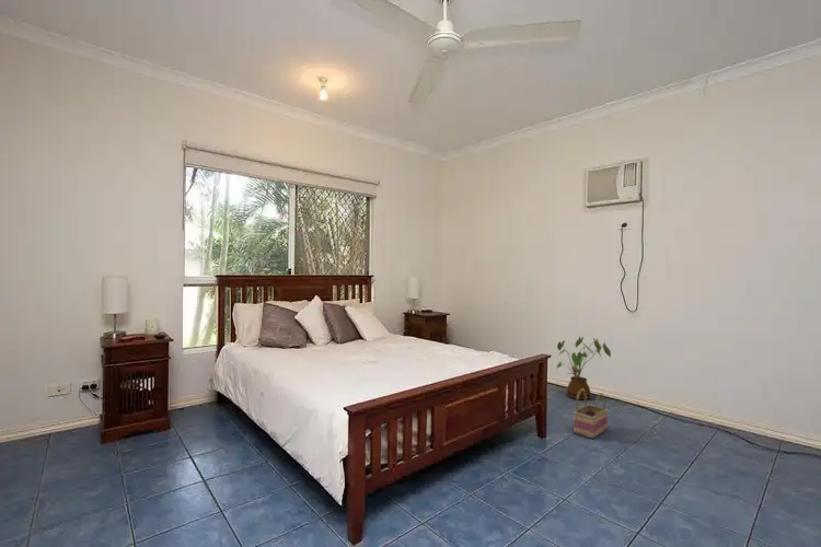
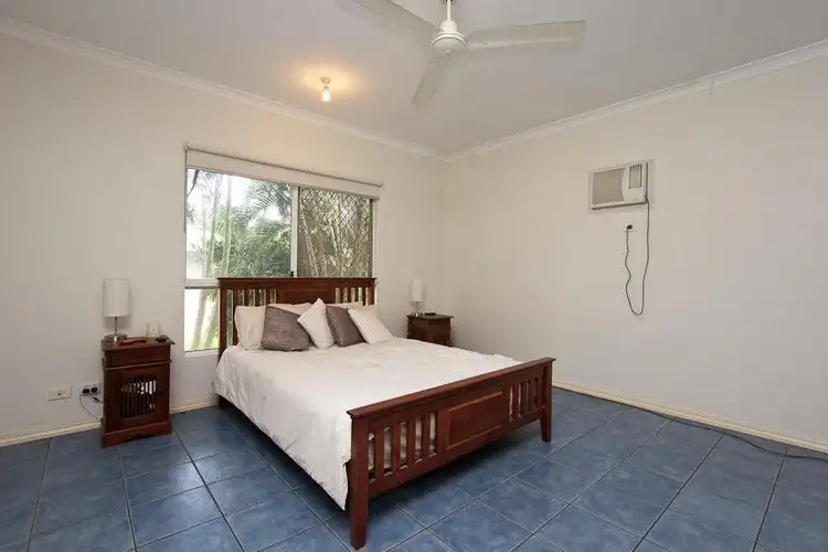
- house plant [555,336,612,400]
- basket [573,388,610,440]
